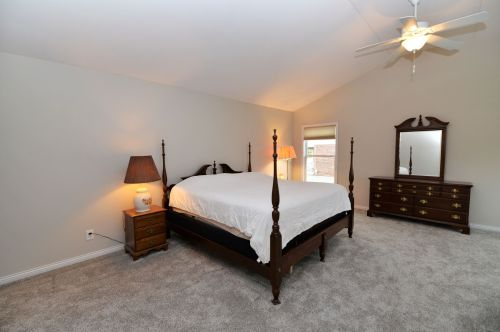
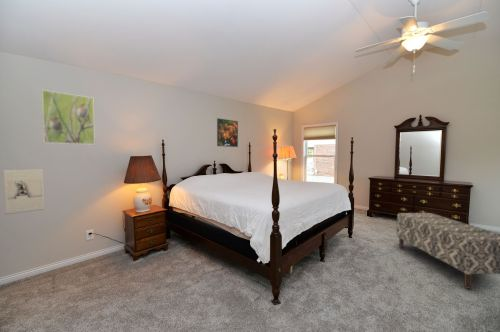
+ wall sculpture [2,168,45,216]
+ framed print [41,89,96,145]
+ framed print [216,117,239,148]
+ bench [395,212,500,290]
